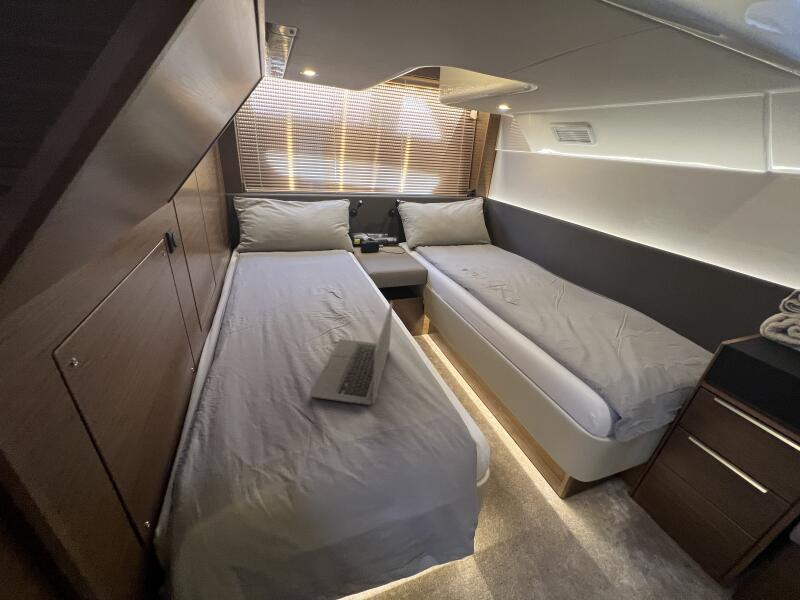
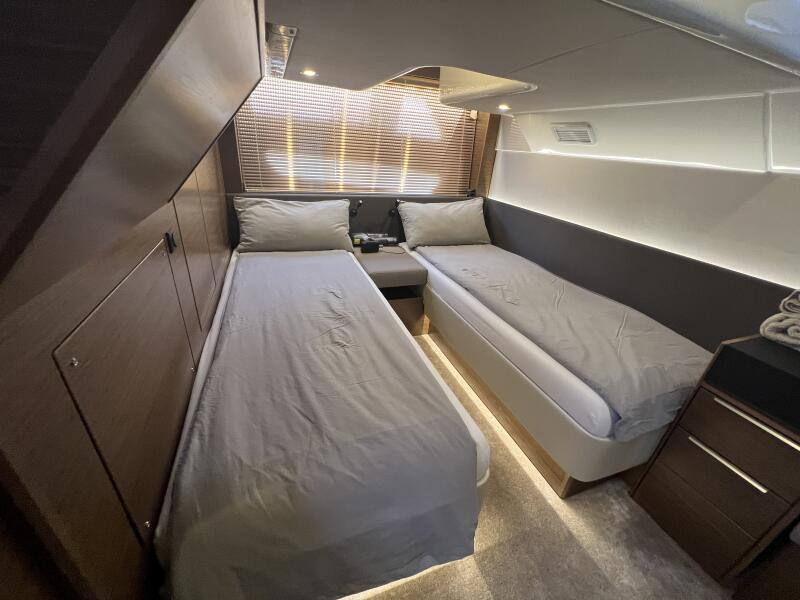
- laptop [309,301,393,406]
